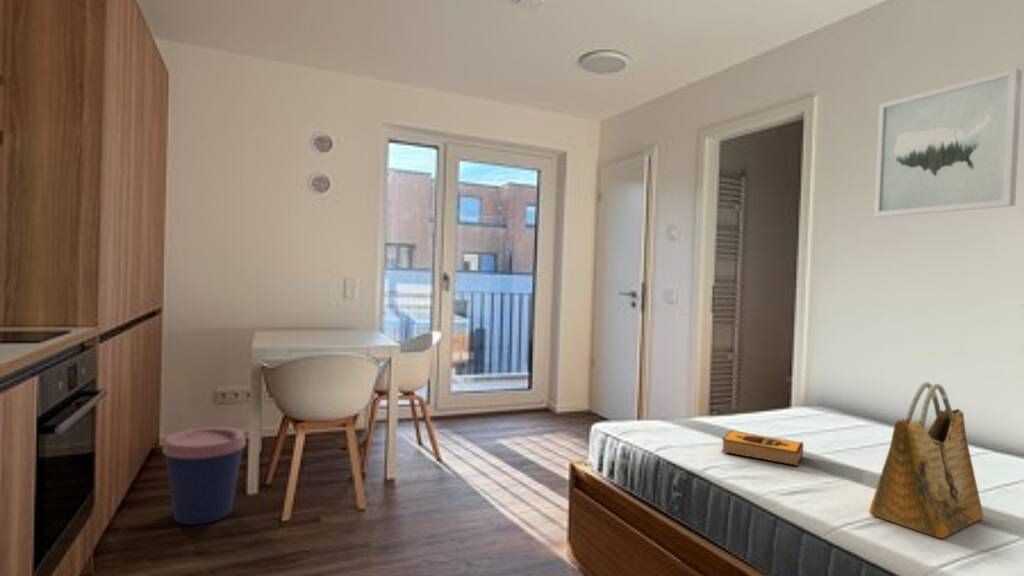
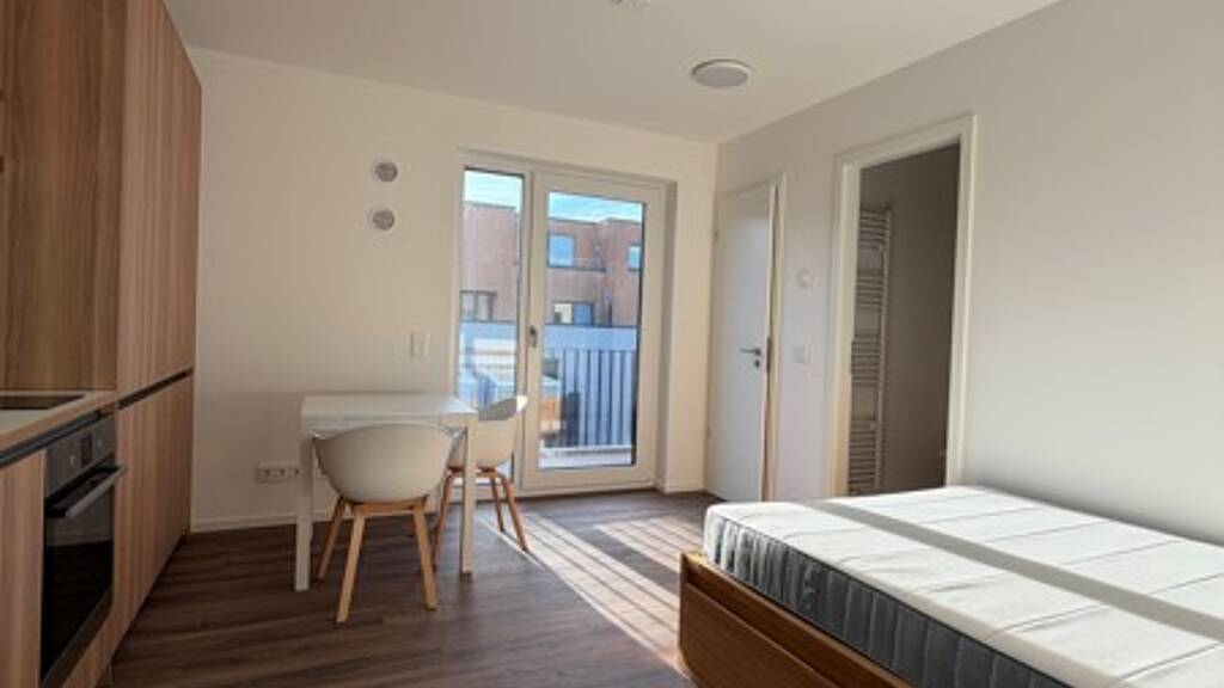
- grocery bag [868,381,984,539]
- hardback book [721,429,804,467]
- wall art [873,67,1023,218]
- coffee cup [161,426,247,526]
